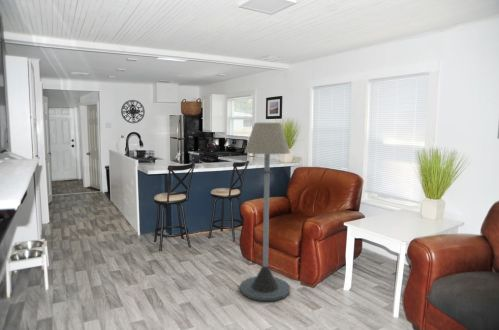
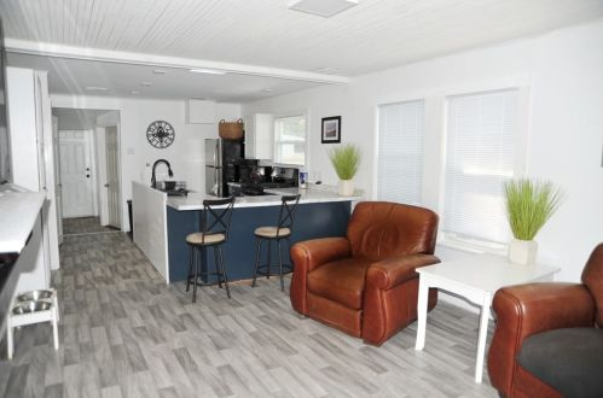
- floor lamp [239,122,291,302]
